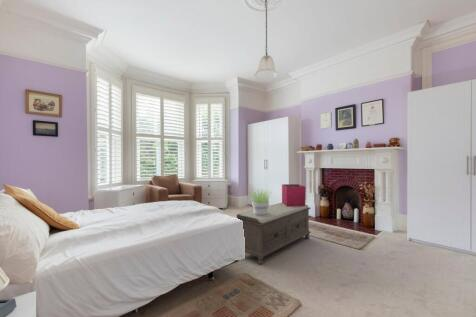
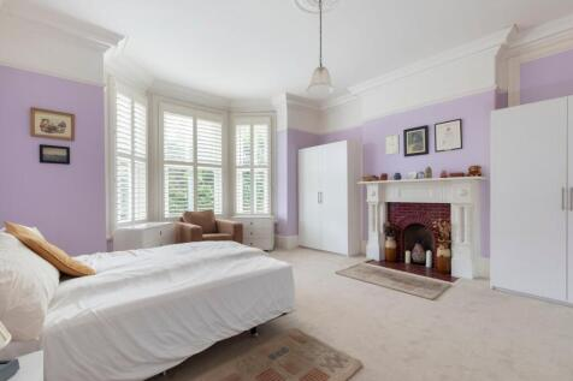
- bench [236,202,312,266]
- storage bin [281,183,307,206]
- potted plant [247,188,274,215]
